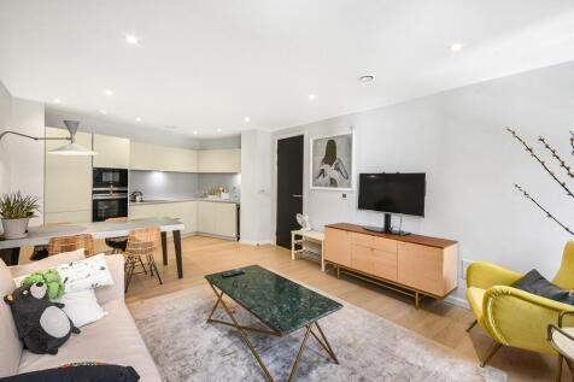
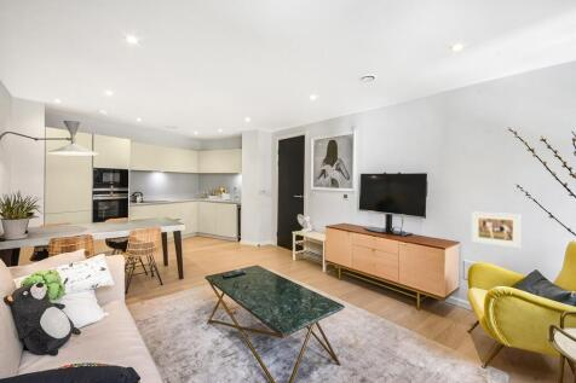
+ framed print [471,210,523,249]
